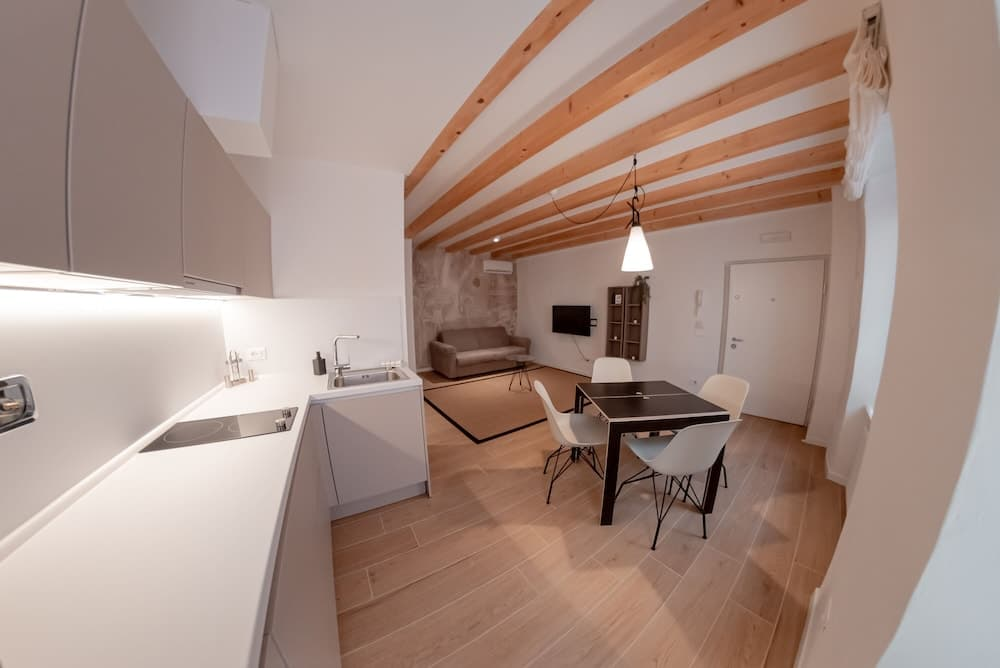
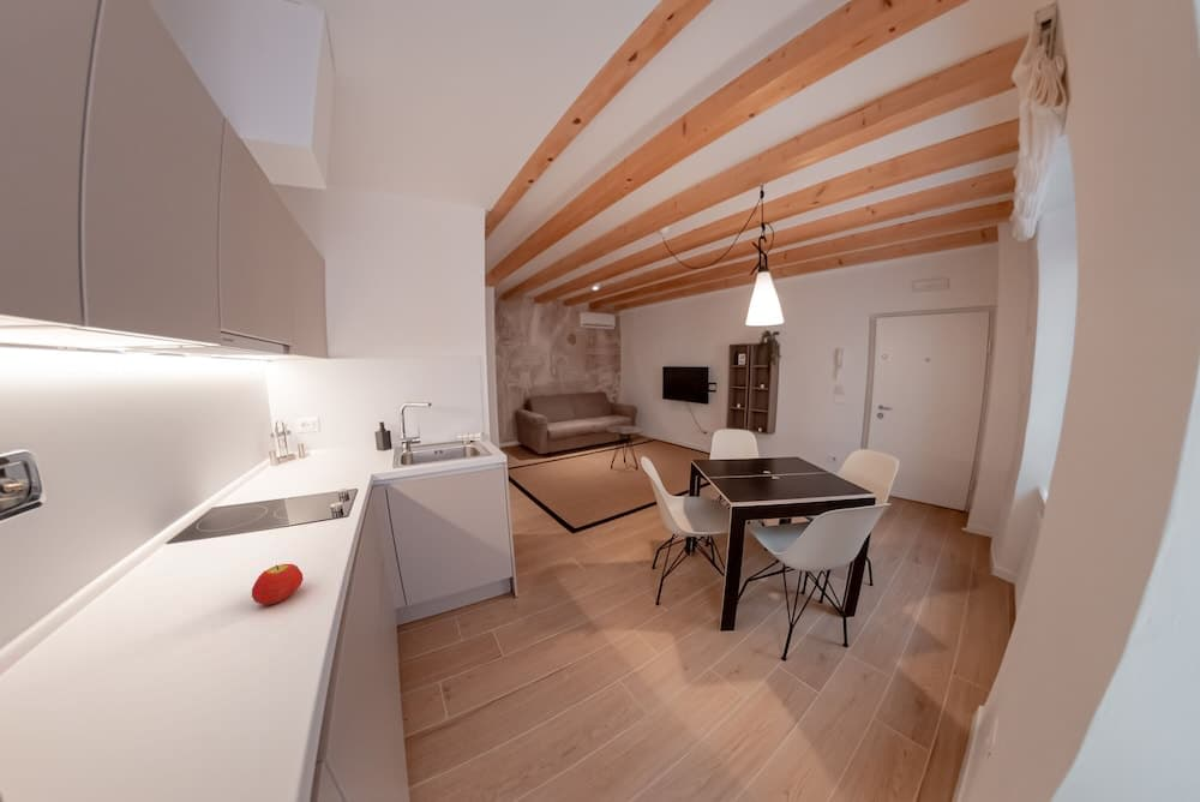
+ fruit [251,563,304,606]
